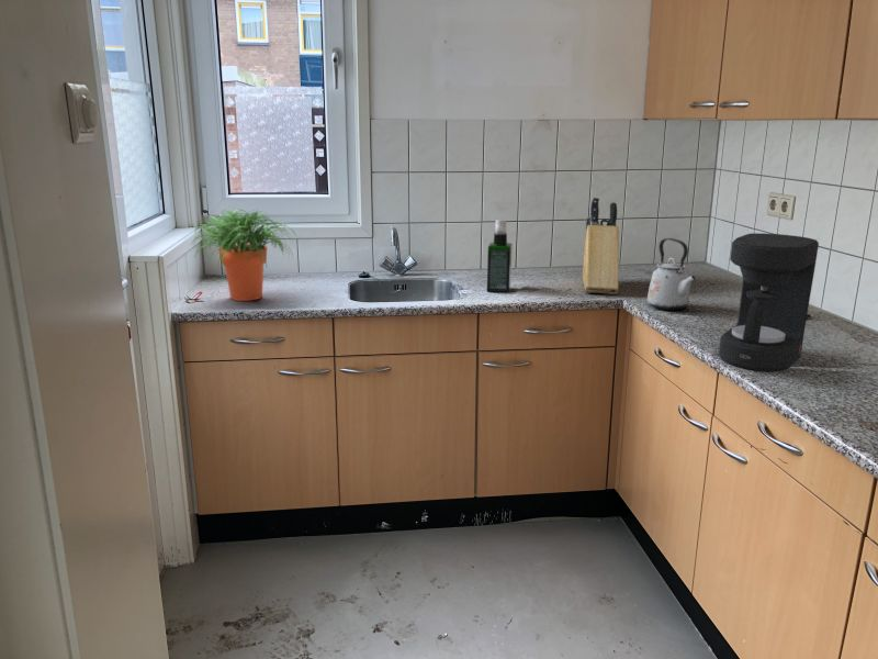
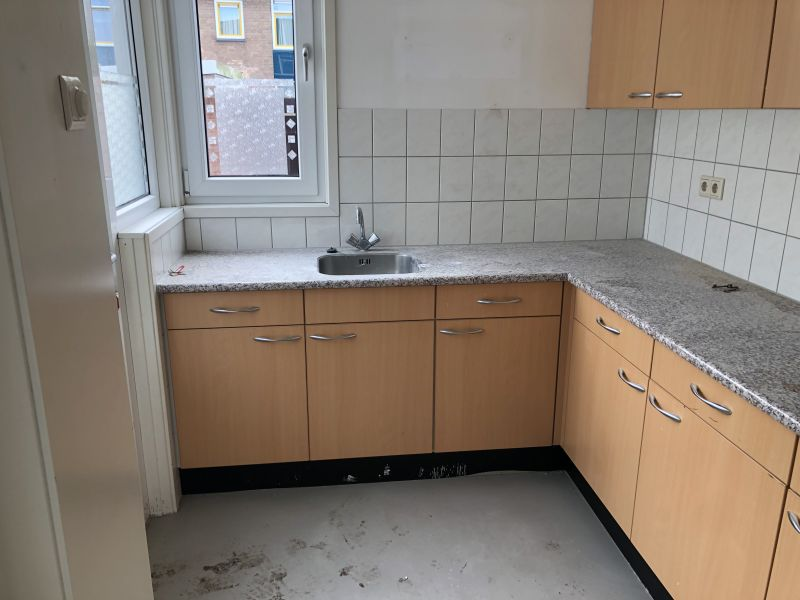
- coffee maker [718,232,820,372]
- kettle [646,237,697,311]
- knife block [582,196,620,295]
- spray bottle [486,219,514,293]
- potted plant [190,209,299,302]
